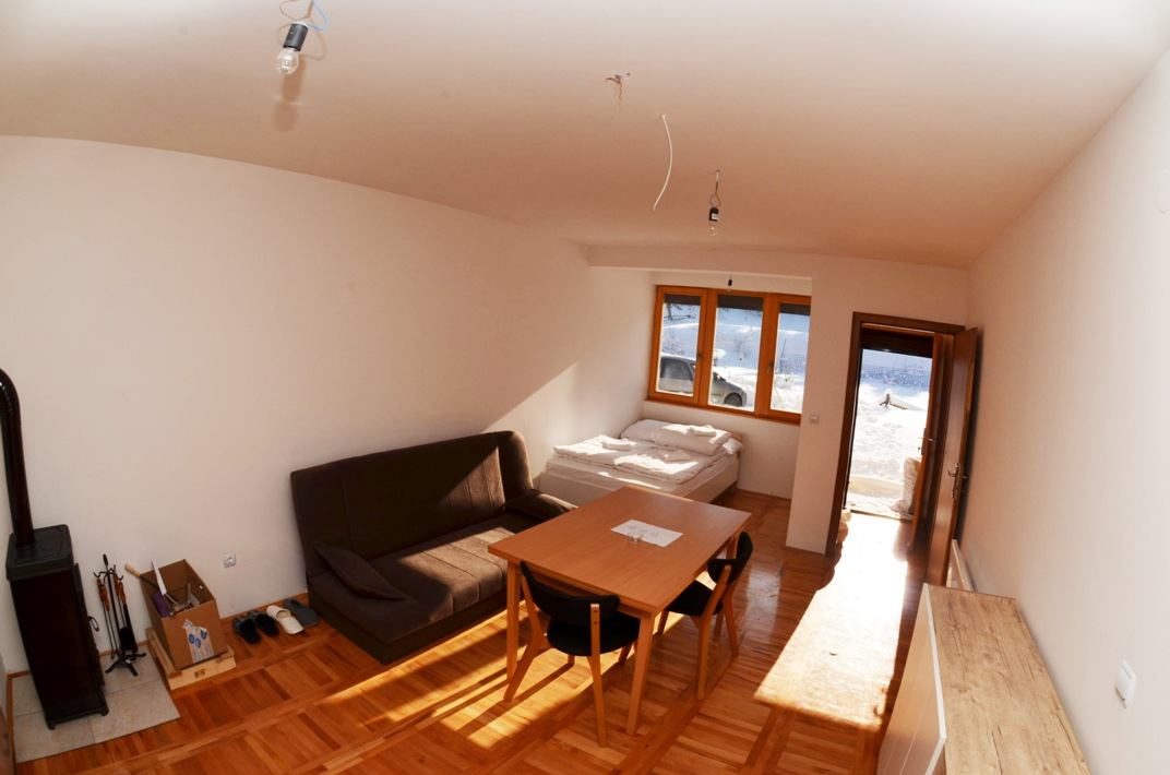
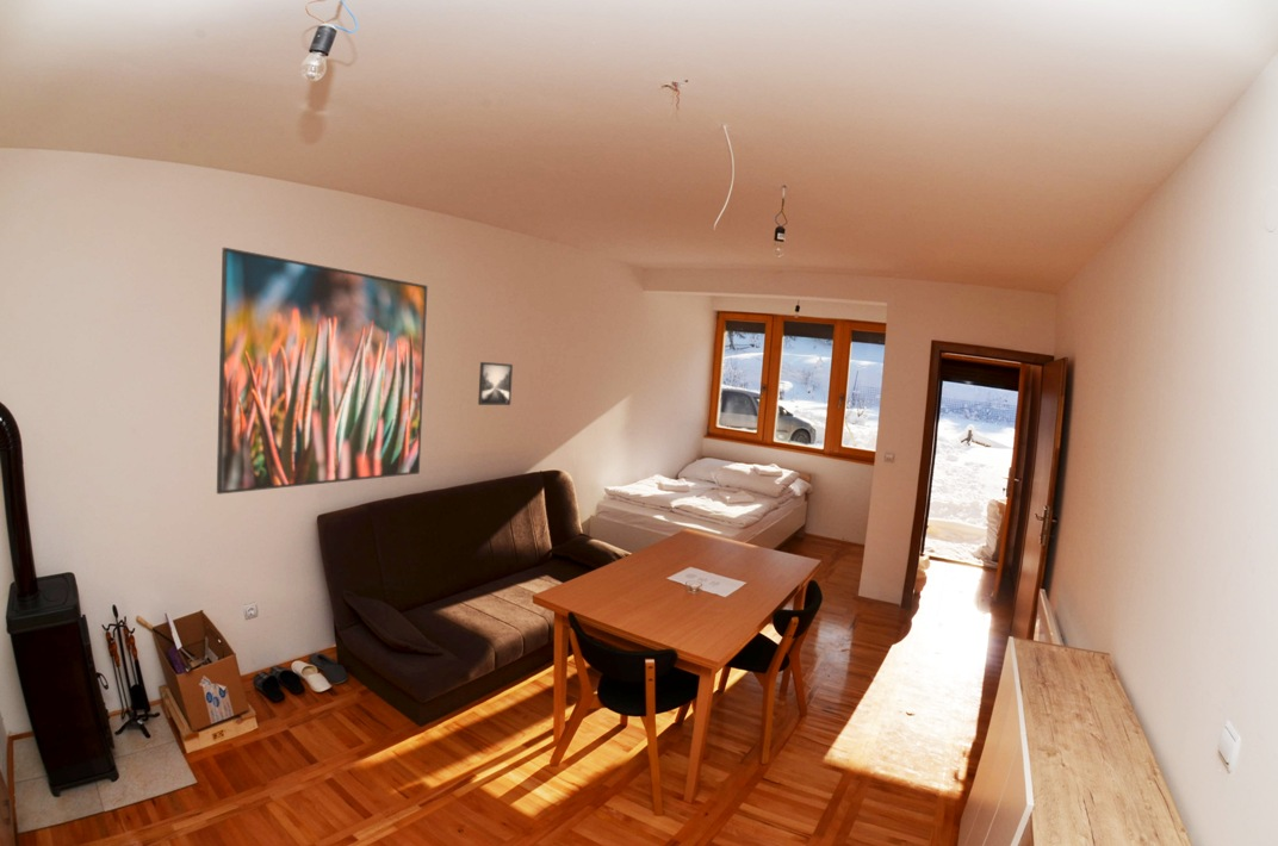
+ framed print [216,247,429,496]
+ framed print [477,361,514,406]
